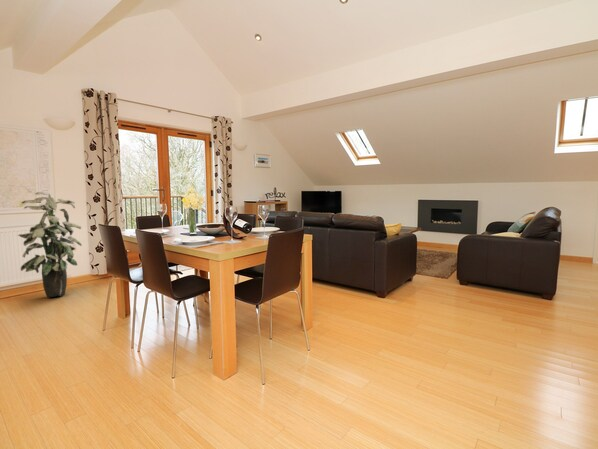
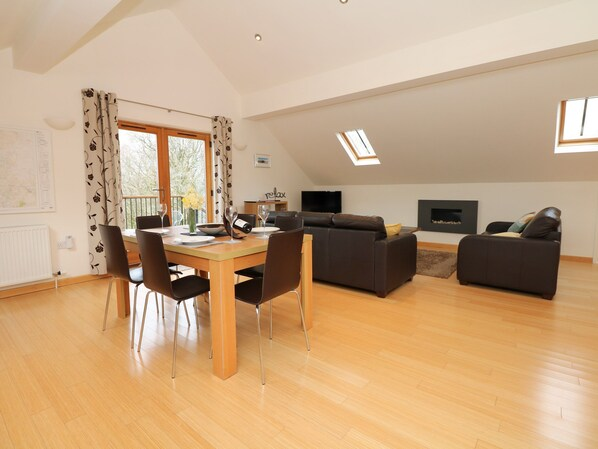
- indoor plant [17,191,83,298]
